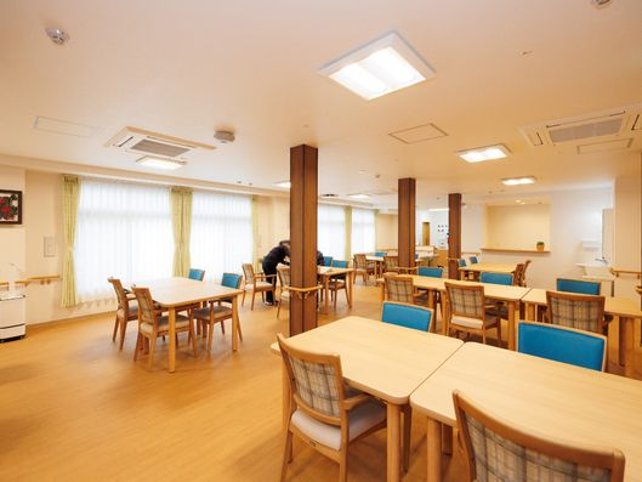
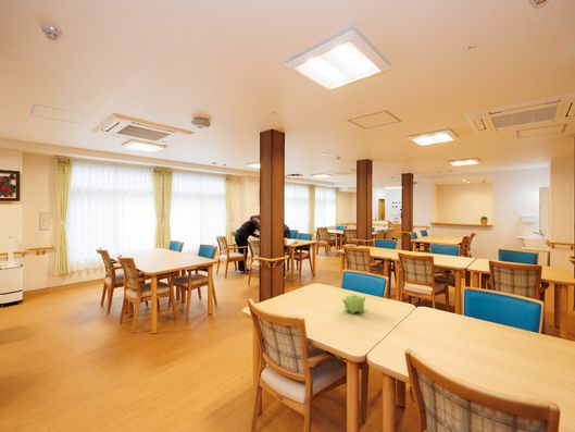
+ teapot [341,294,366,314]
